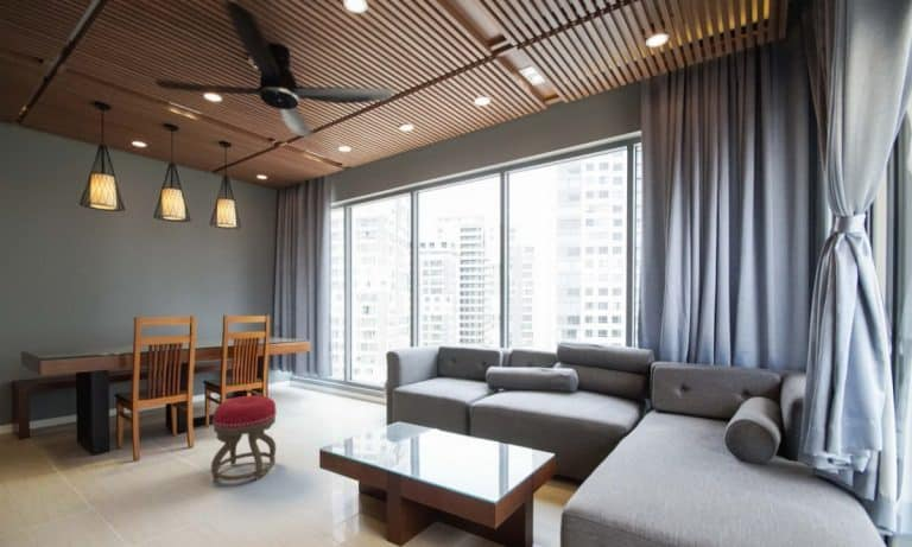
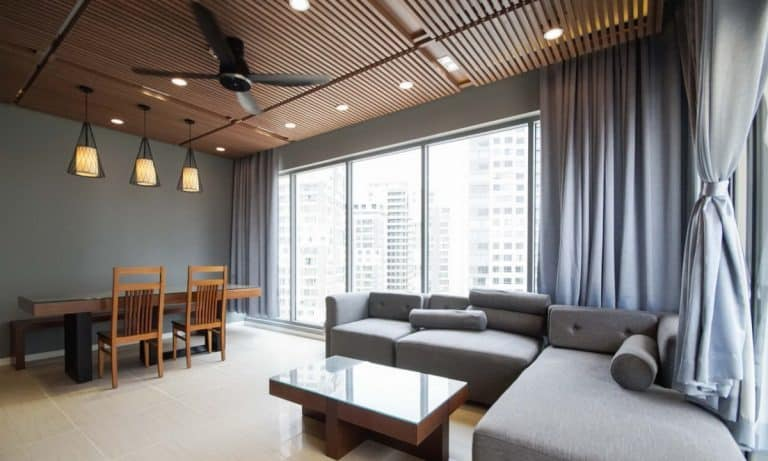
- stool [210,394,278,483]
